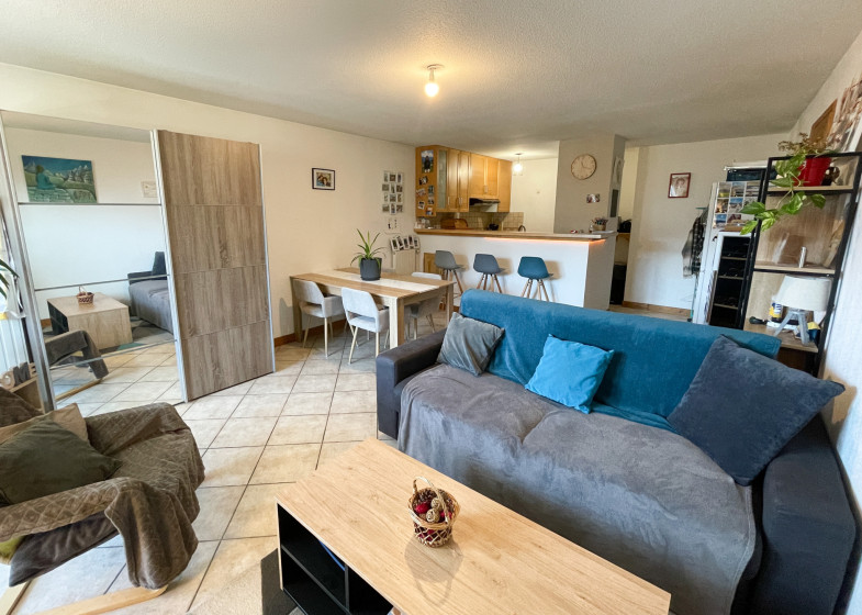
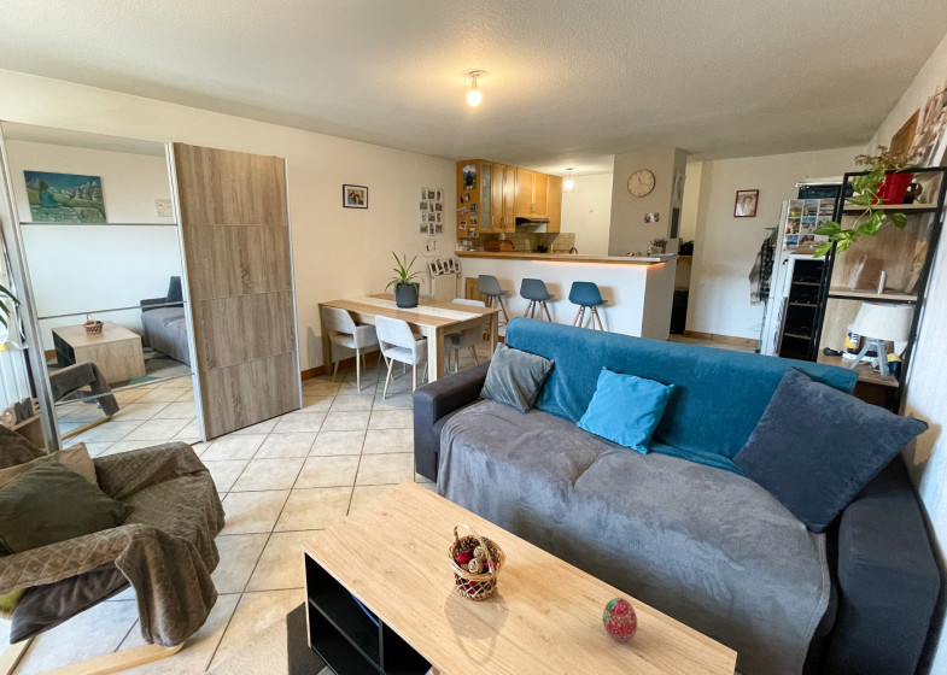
+ decorative egg [602,597,638,644]
